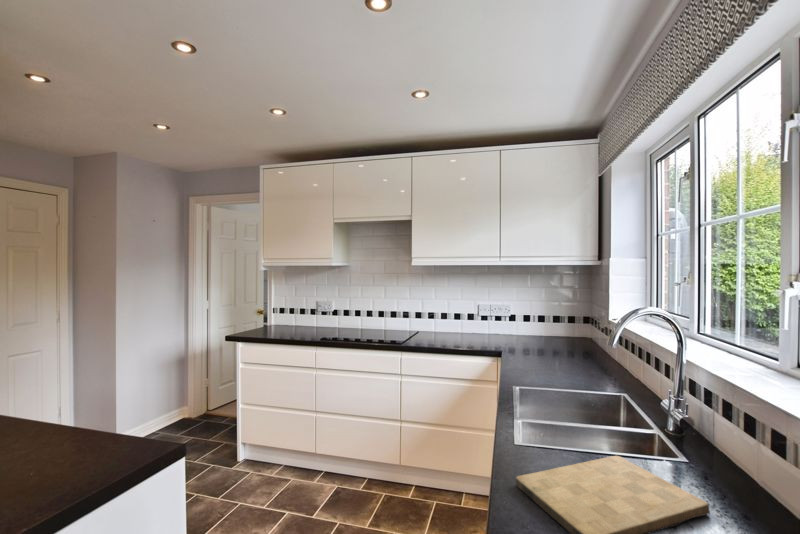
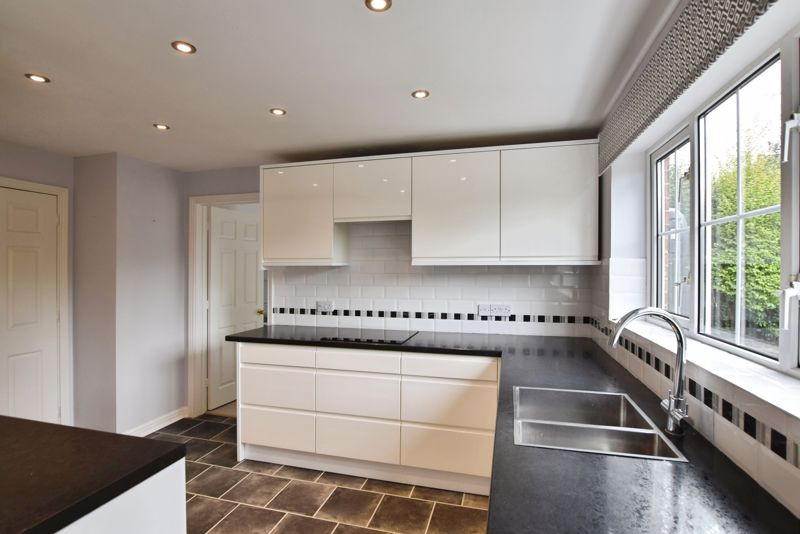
- cutting board [515,455,711,534]
